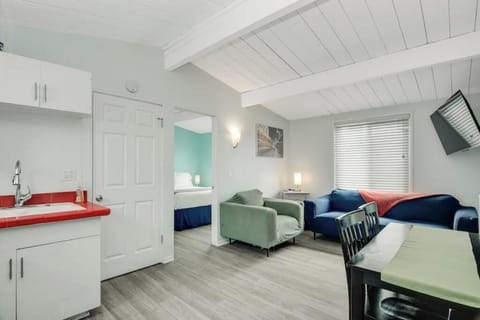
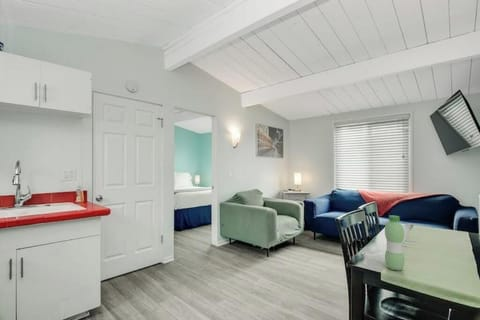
+ water bottle [384,214,405,272]
